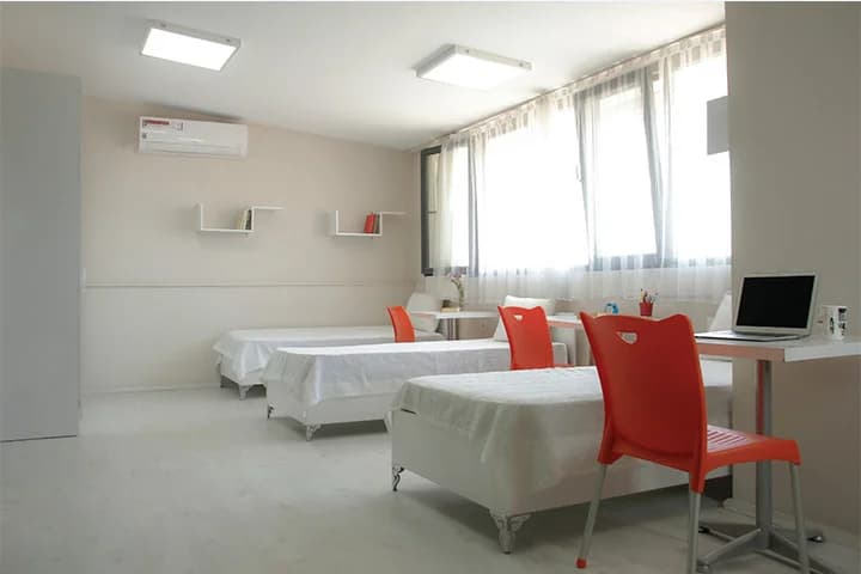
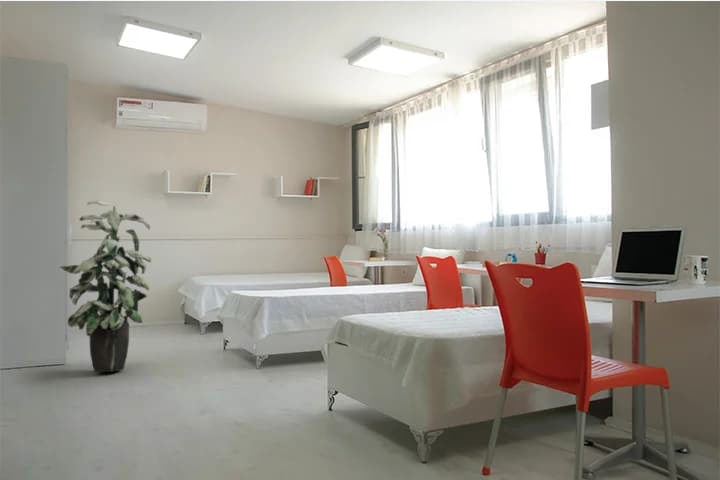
+ indoor plant [58,200,152,373]
